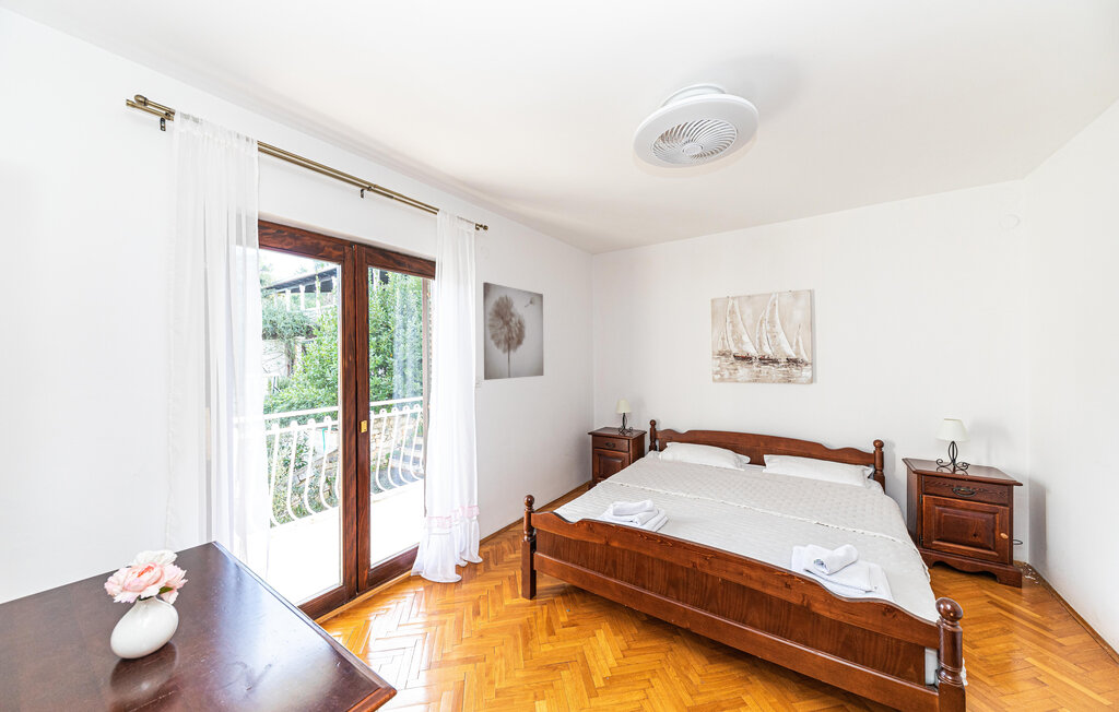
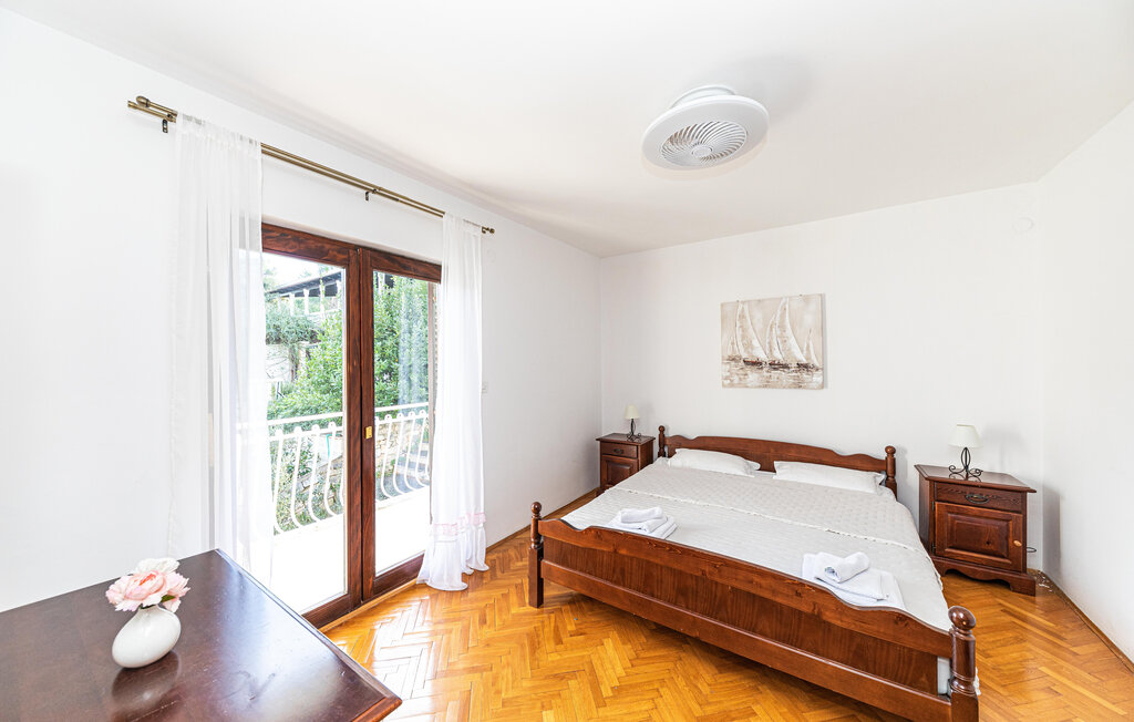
- wall art [482,282,544,381]
